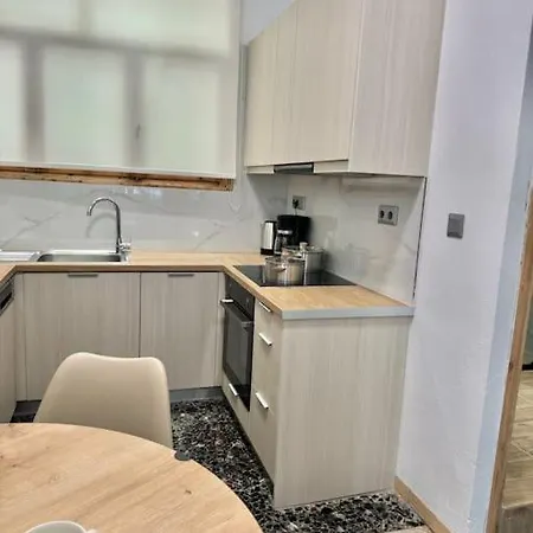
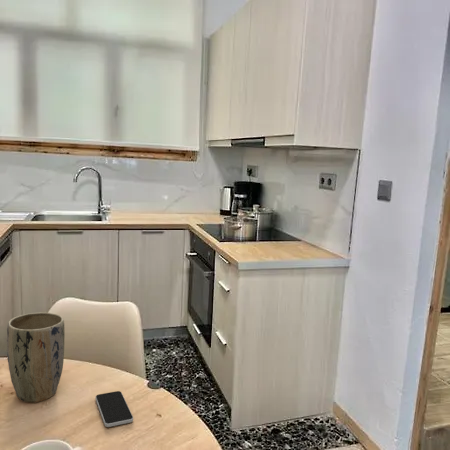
+ plant pot [6,311,66,404]
+ smartphone [95,390,134,428]
